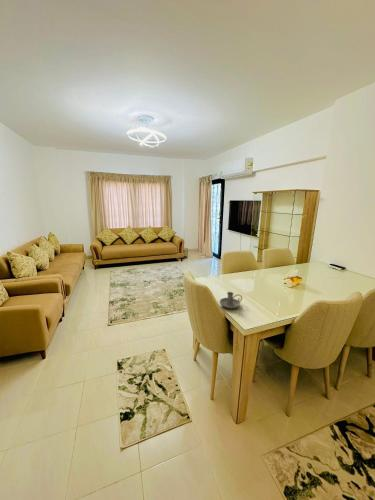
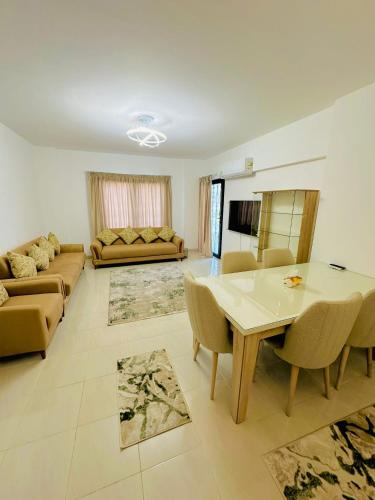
- candle holder [219,291,243,309]
